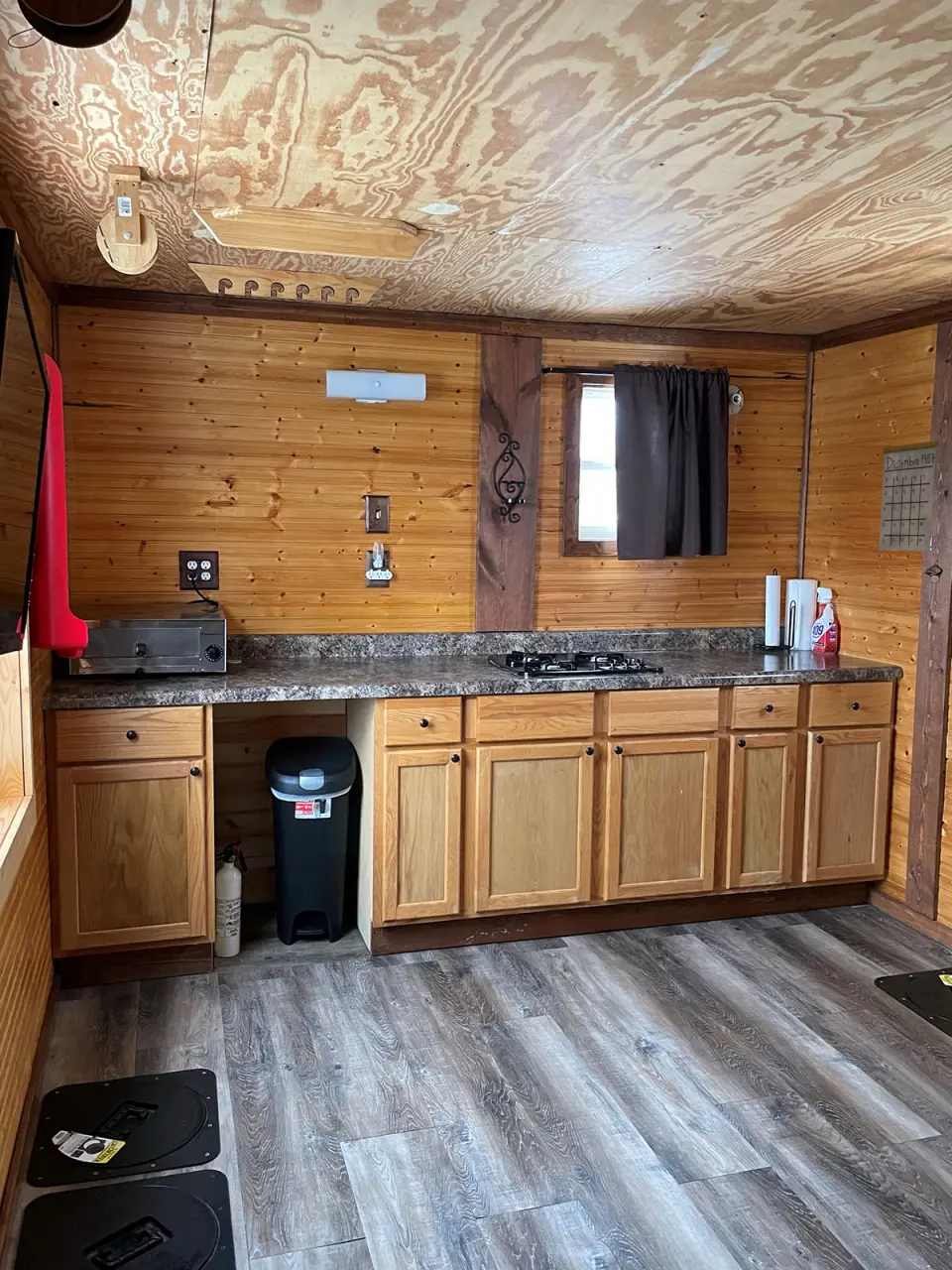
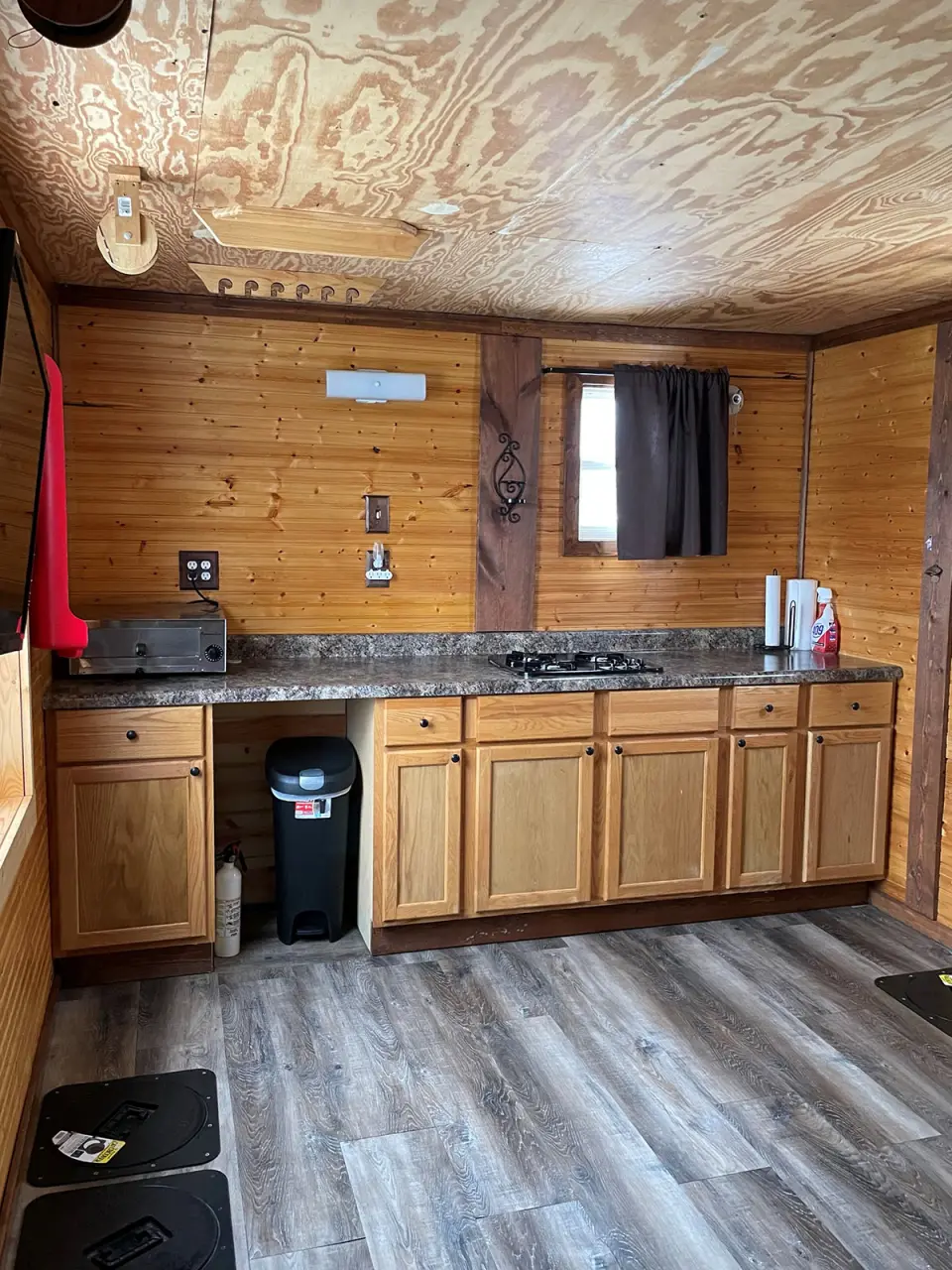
- calendar [879,418,940,552]
